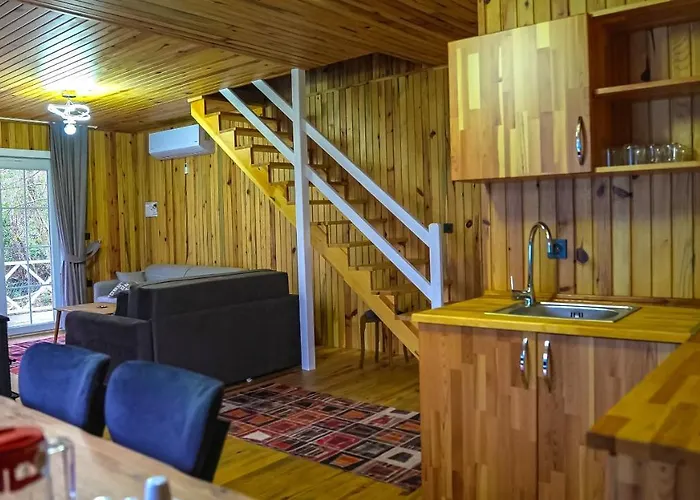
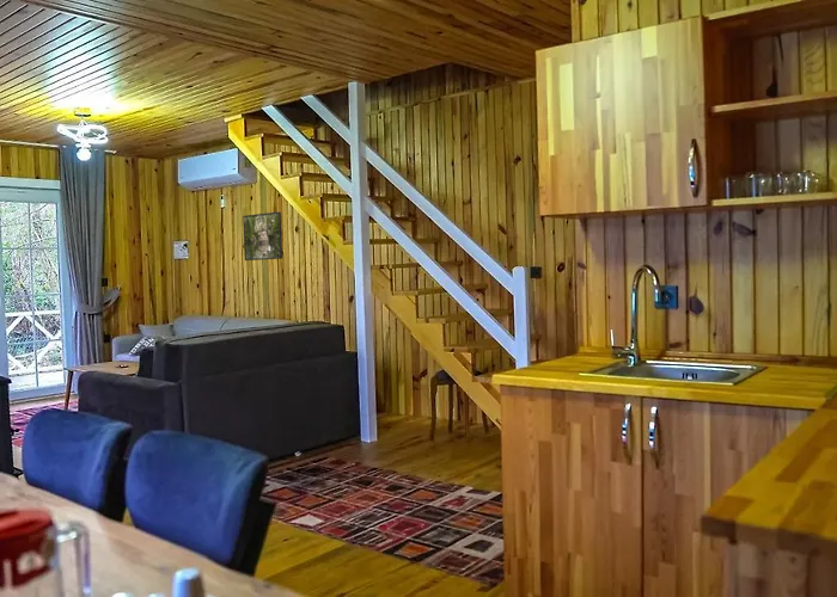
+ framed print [242,210,283,261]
